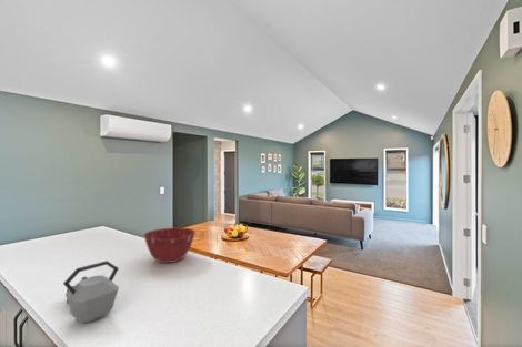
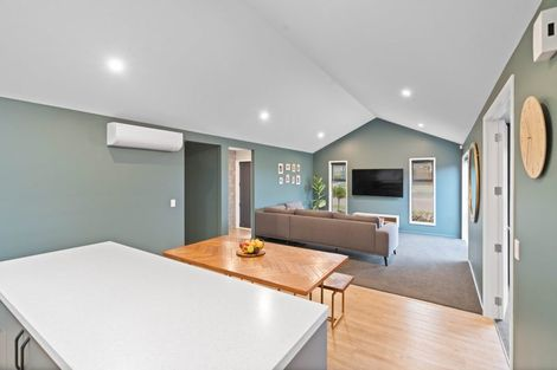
- mixing bowl [142,227,197,264]
- kettle [62,259,120,324]
